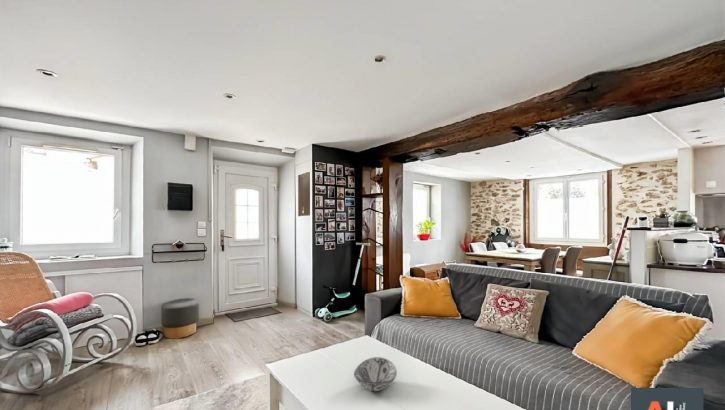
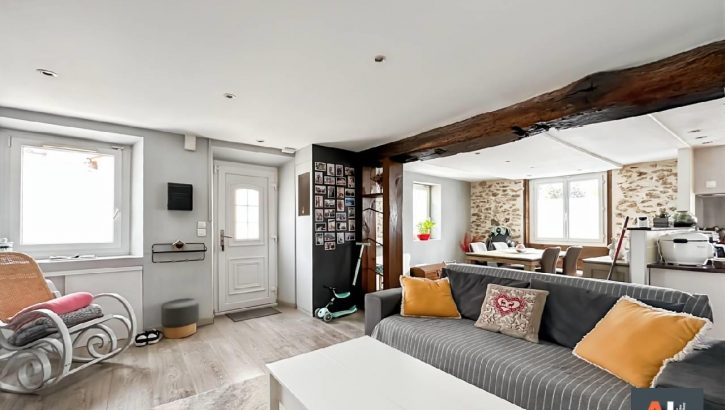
- decorative bowl [353,356,398,392]
